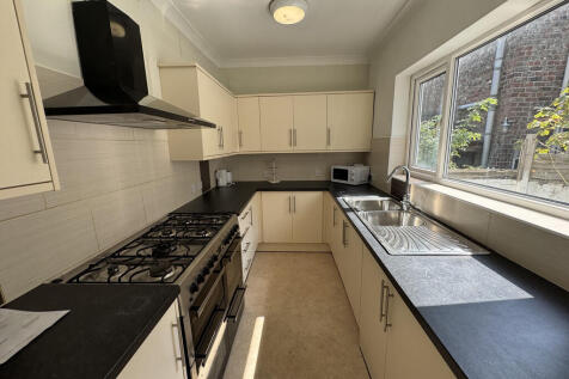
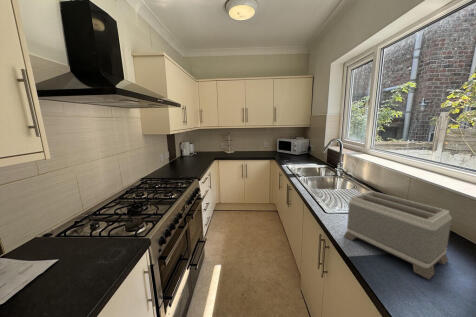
+ toaster [343,190,453,280]
